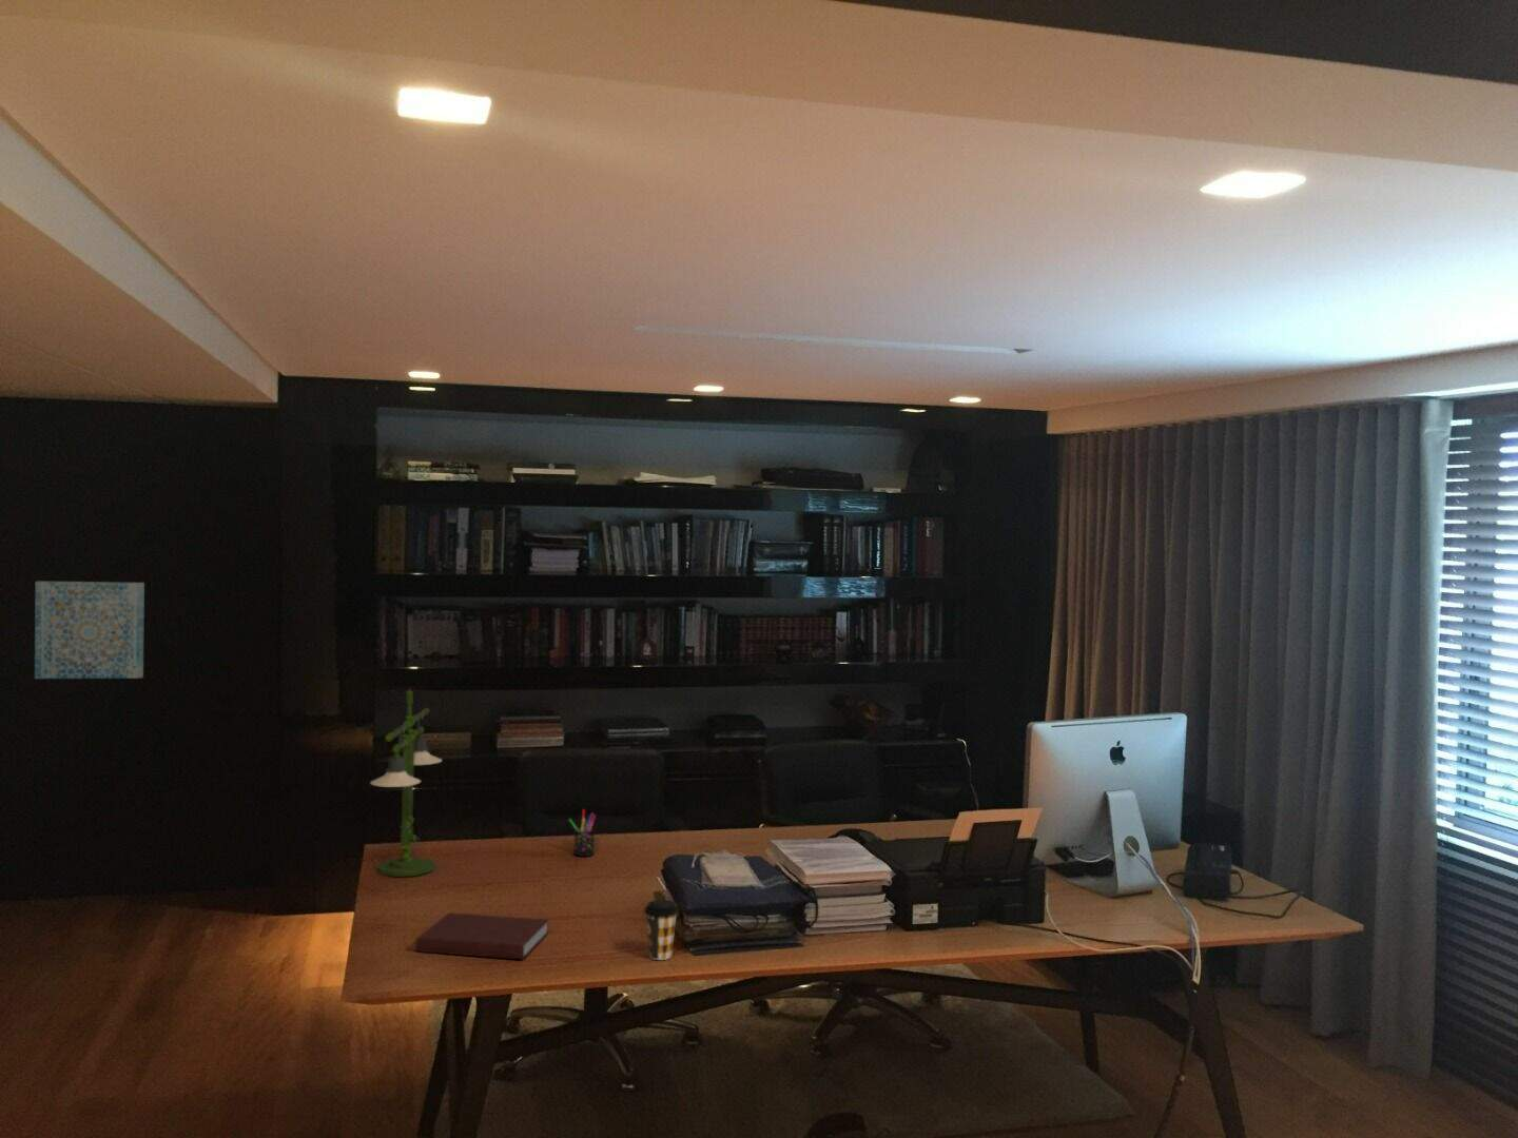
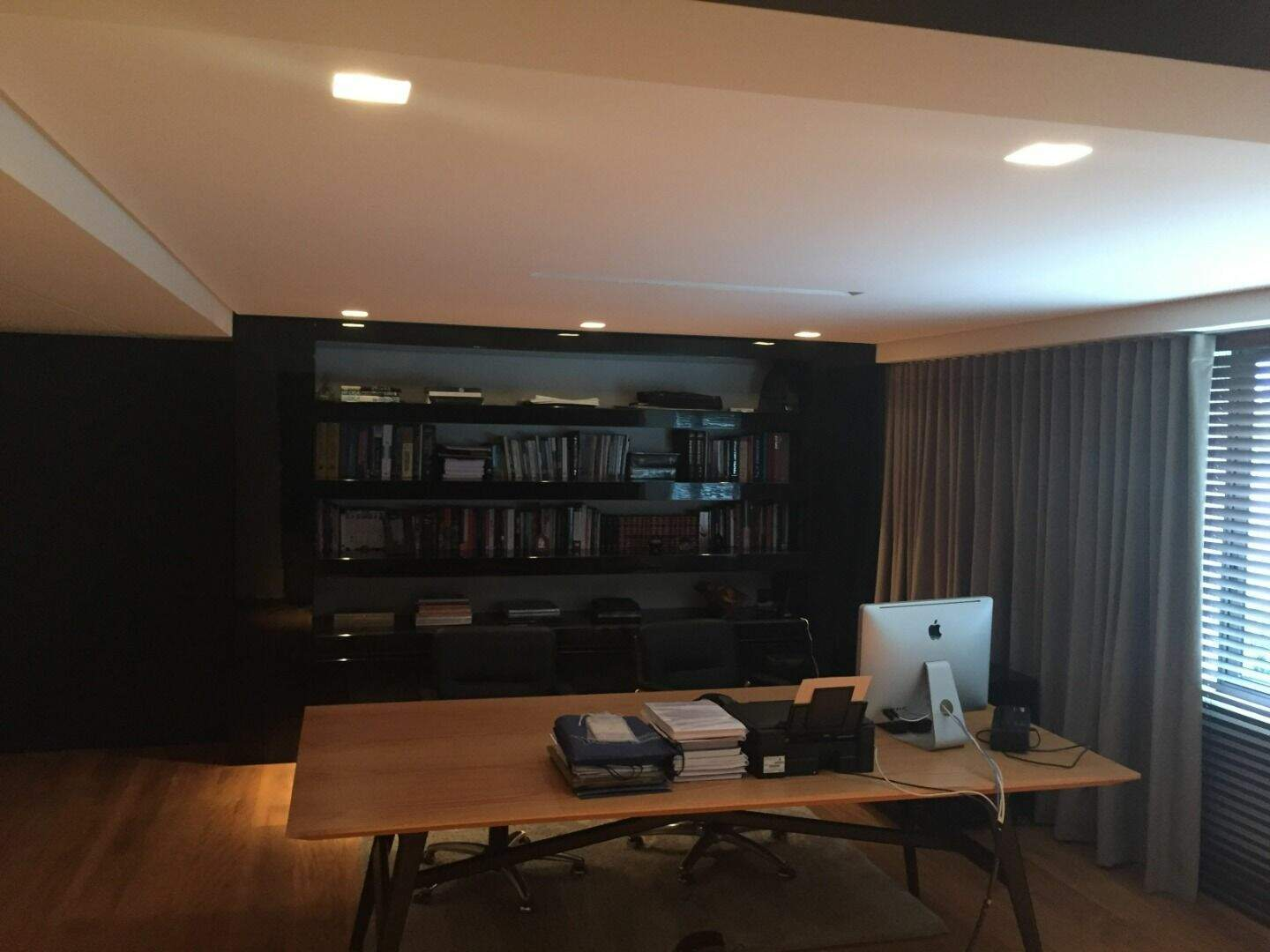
- pen holder [568,808,596,858]
- desk lamp [369,689,442,877]
- coffee cup [643,899,680,961]
- notebook [415,911,550,960]
- wall art [33,581,146,680]
